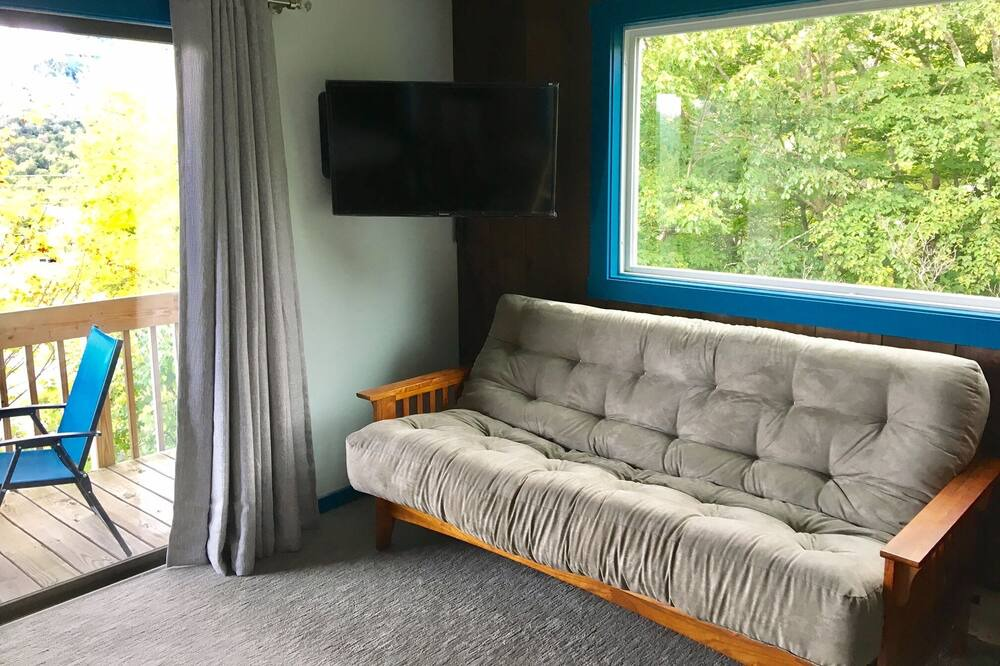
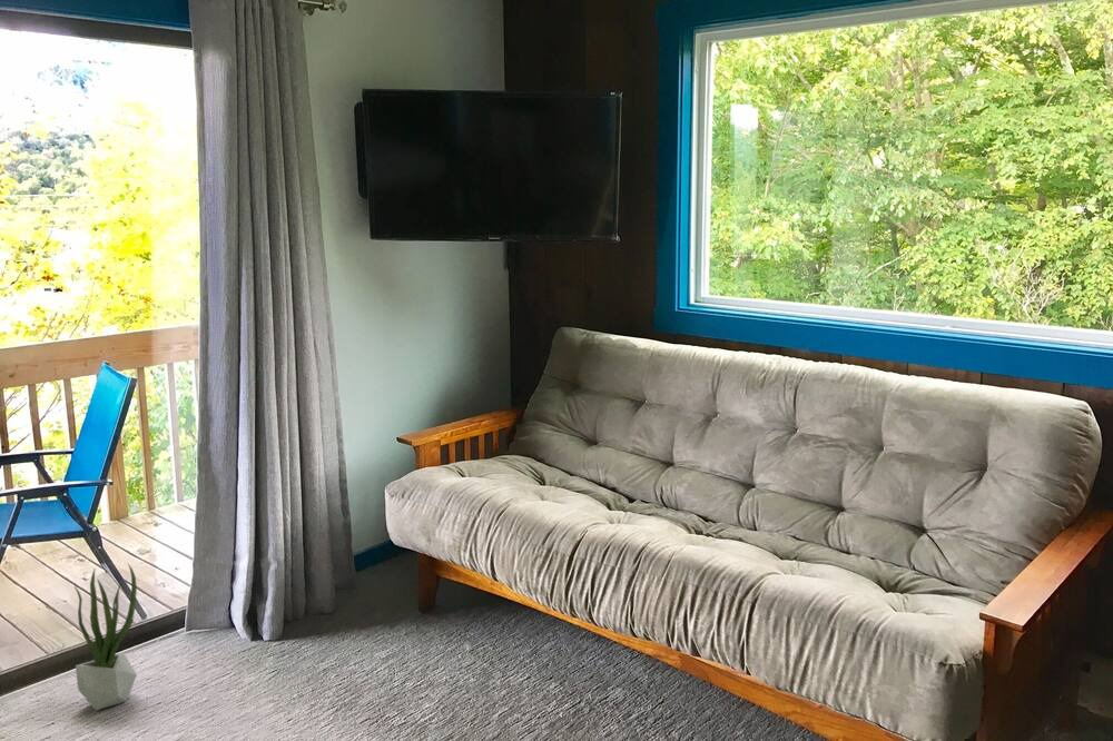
+ potted plant [73,563,138,711]
